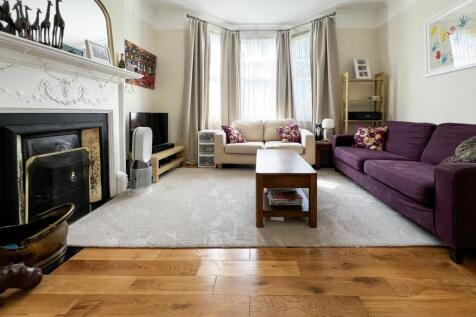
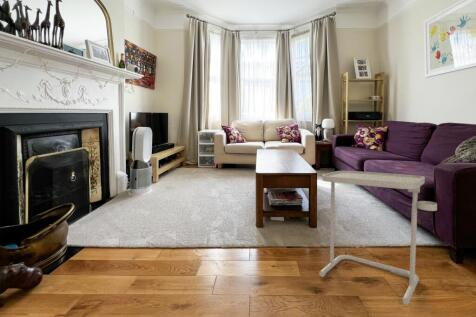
+ side table [318,170,438,306]
